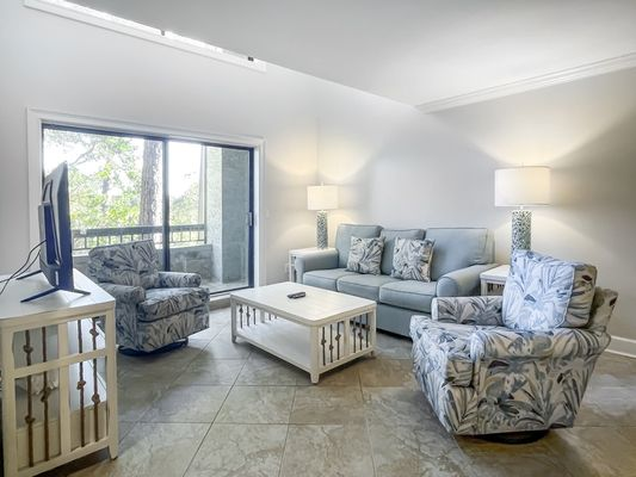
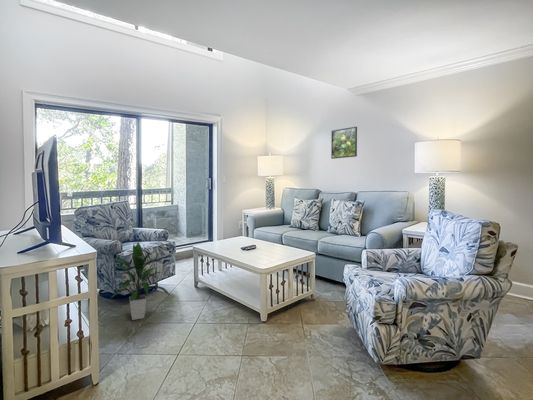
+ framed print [330,126,358,160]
+ indoor plant [109,240,171,321]
